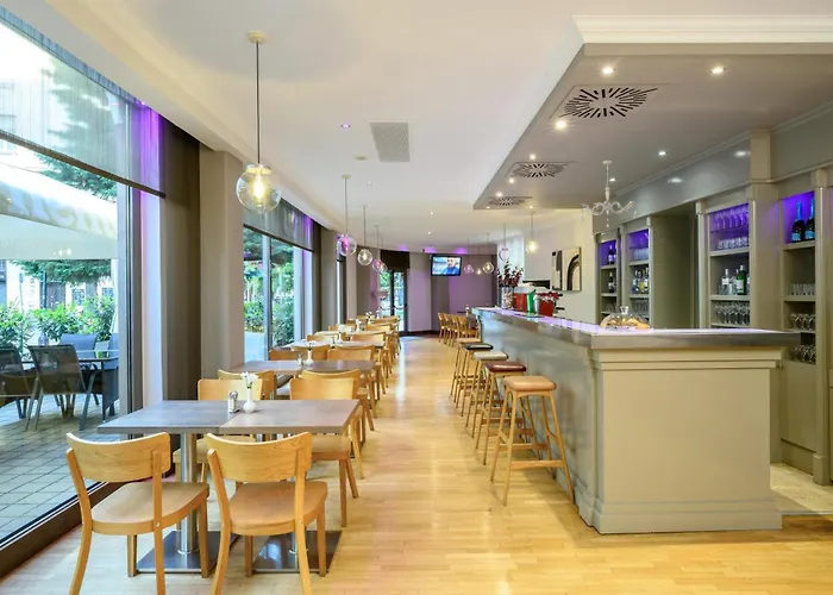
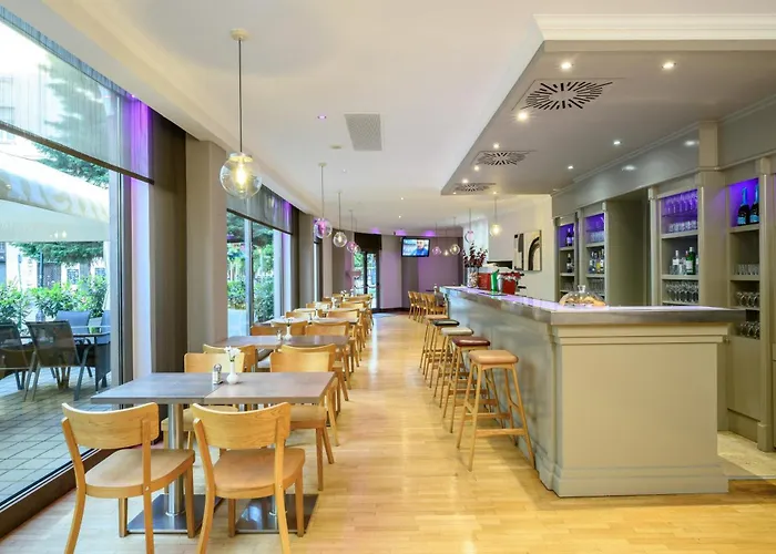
- chandelier [580,159,638,228]
